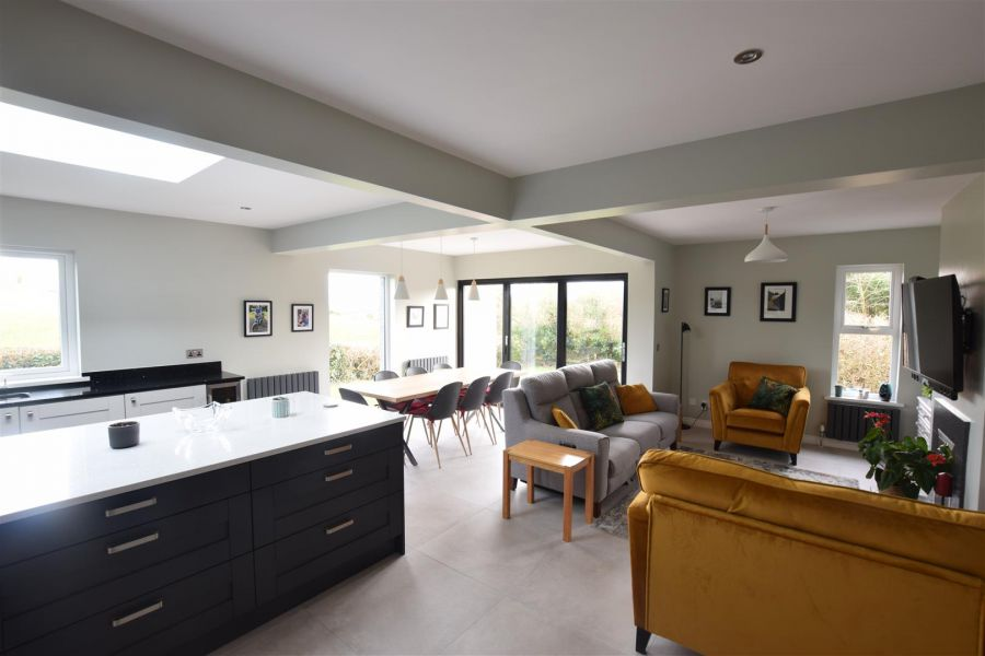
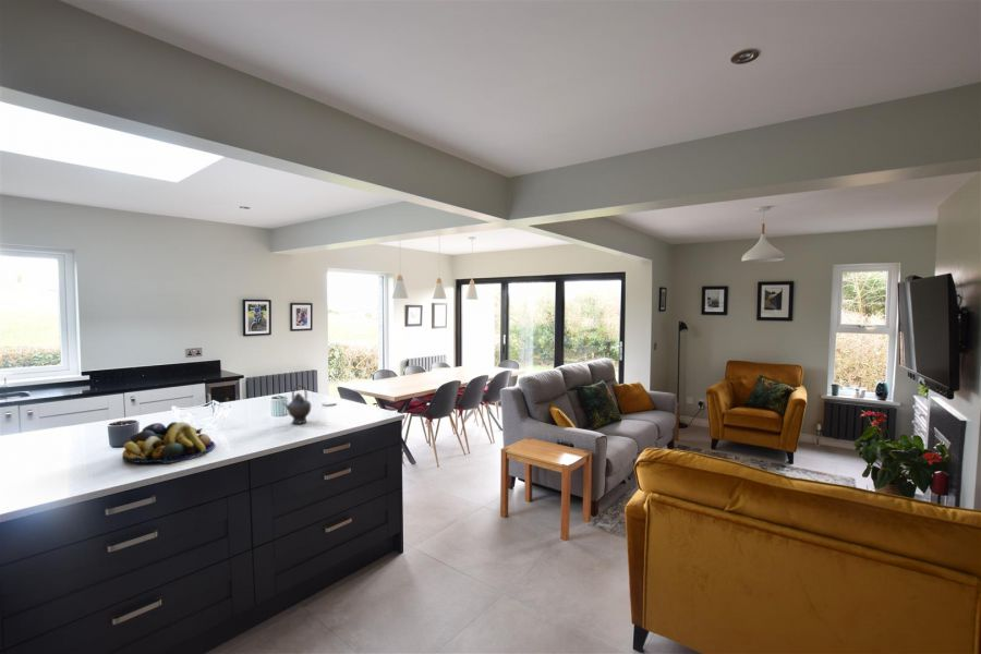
+ fruit bowl [121,421,216,464]
+ teapot [281,384,313,424]
